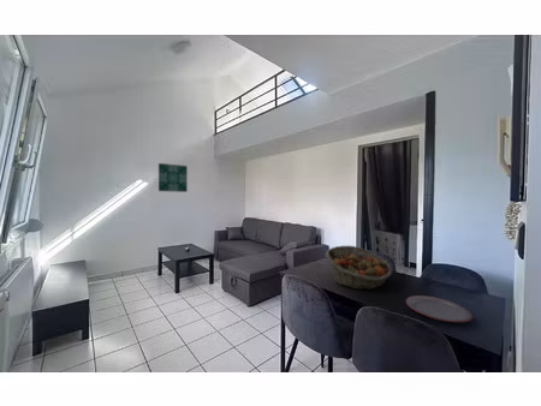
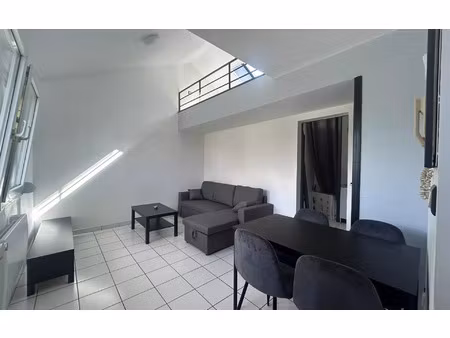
- wall art [157,162,189,193]
- plate [405,294,474,323]
- fruit basket [325,245,393,291]
